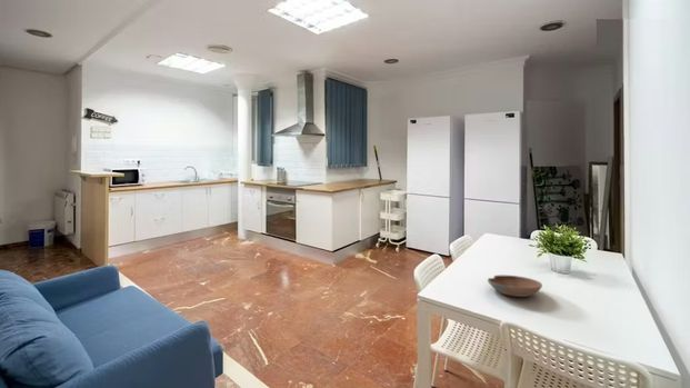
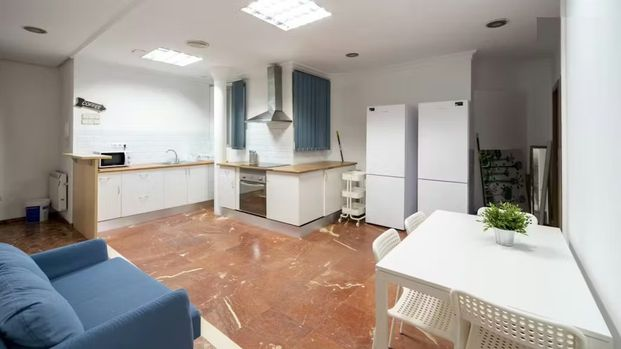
- bowl [487,275,543,298]
